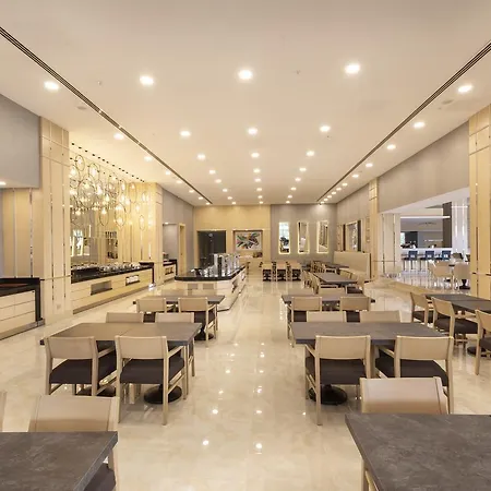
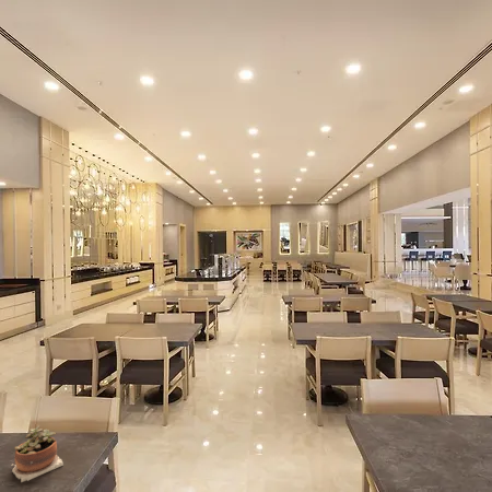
+ succulent plant [10,425,65,483]
